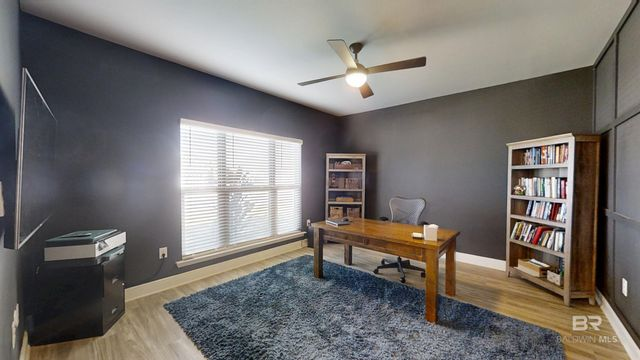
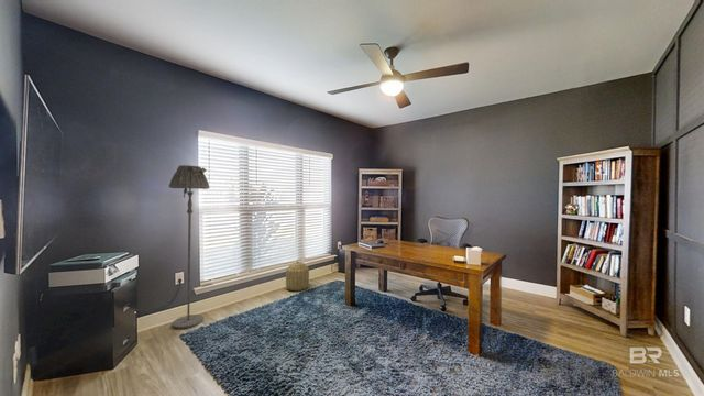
+ basket [285,261,310,292]
+ floor lamp [168,164,211,330]
